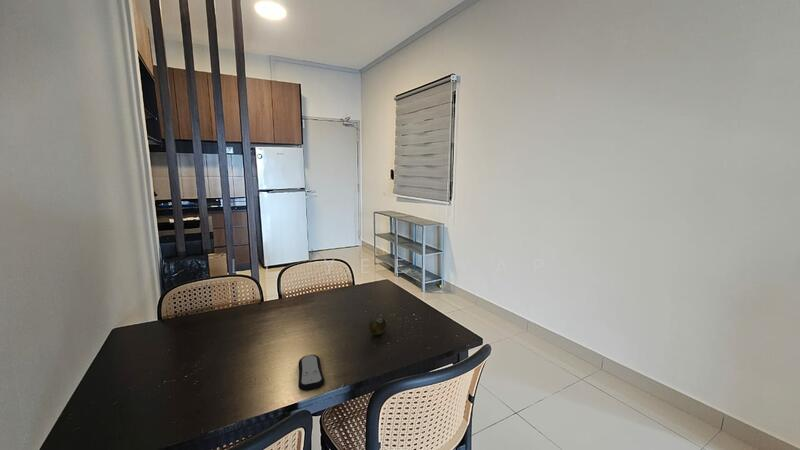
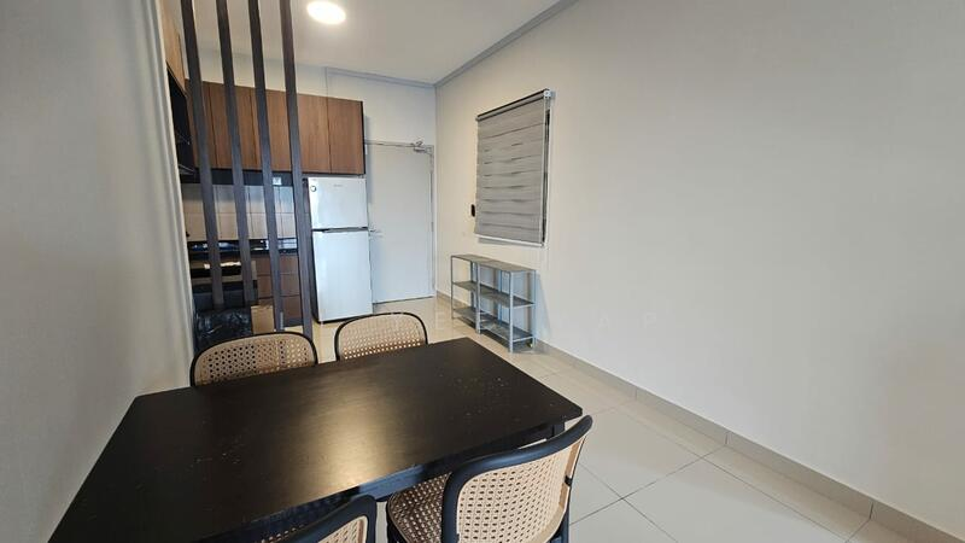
- remote control [297,354,326,392]
- fruit [368,316,387,336]
